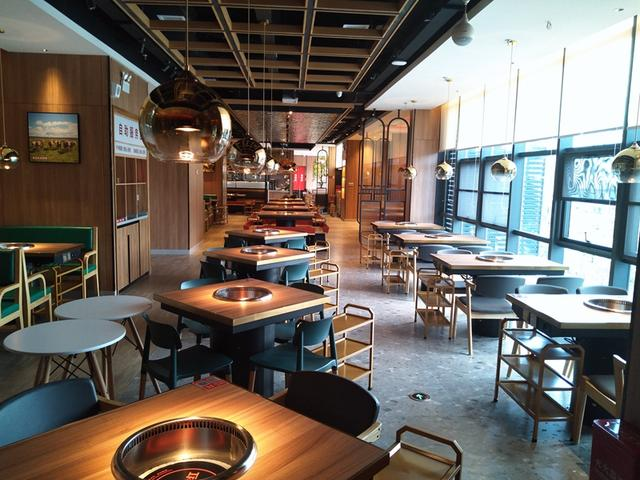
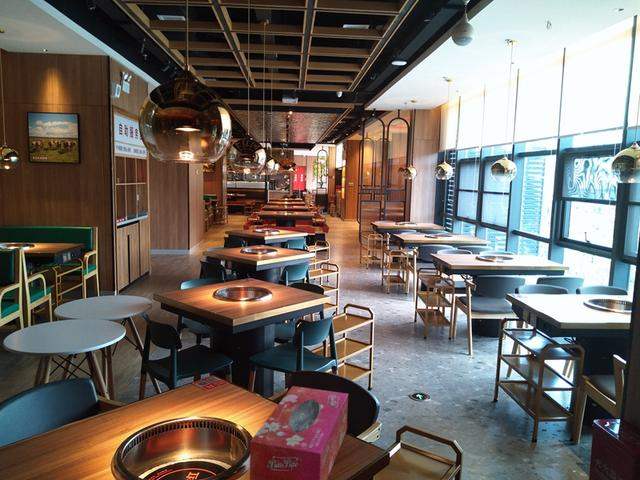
+ tissue box [249,385,349,480]
